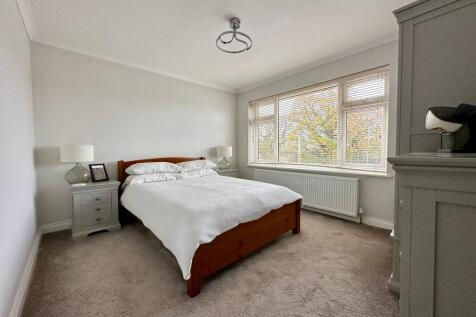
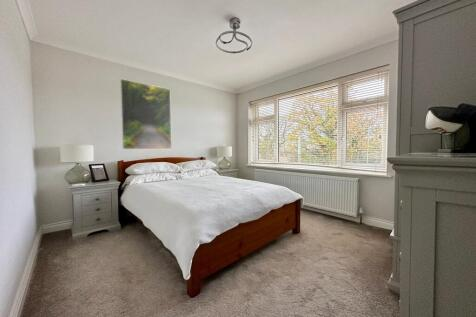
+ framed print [119,78,173,150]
